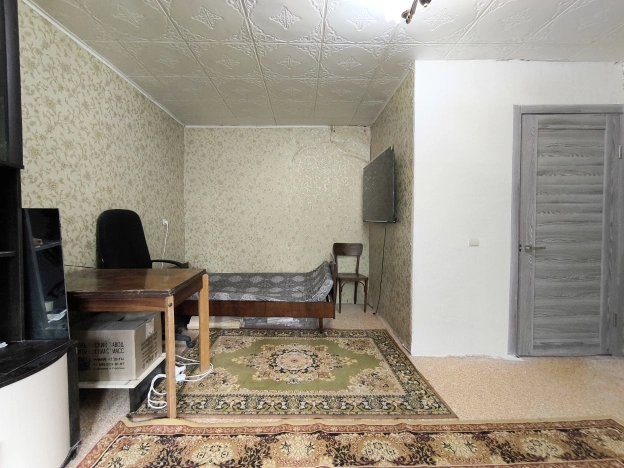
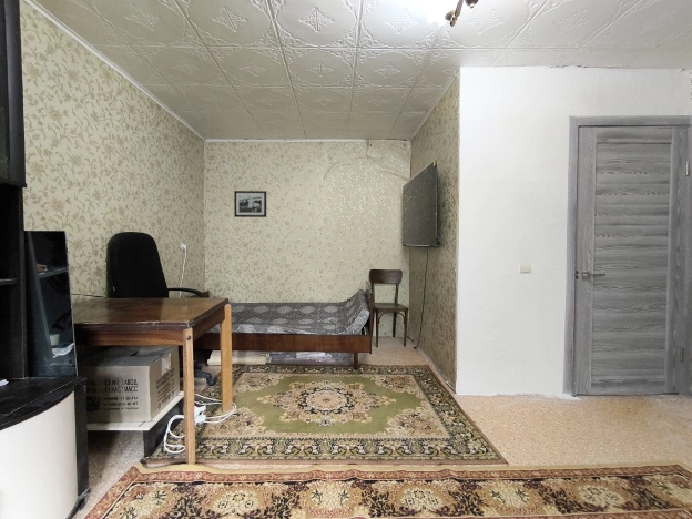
+ picture frame [233,190,267,218]
